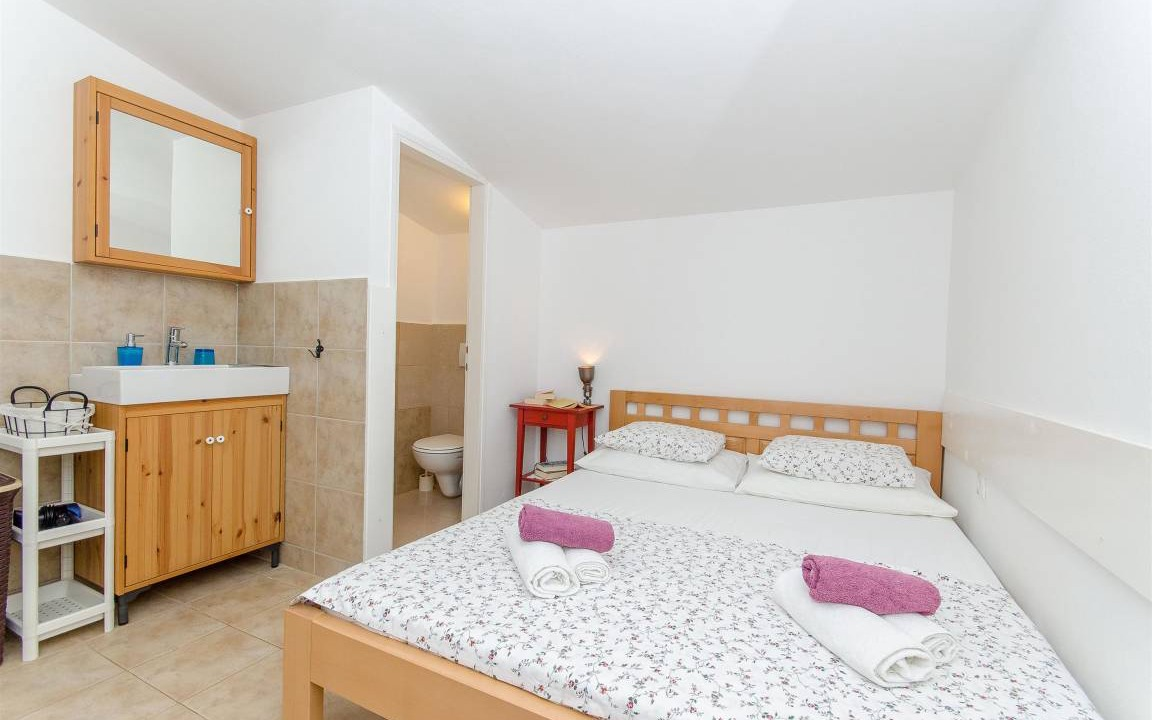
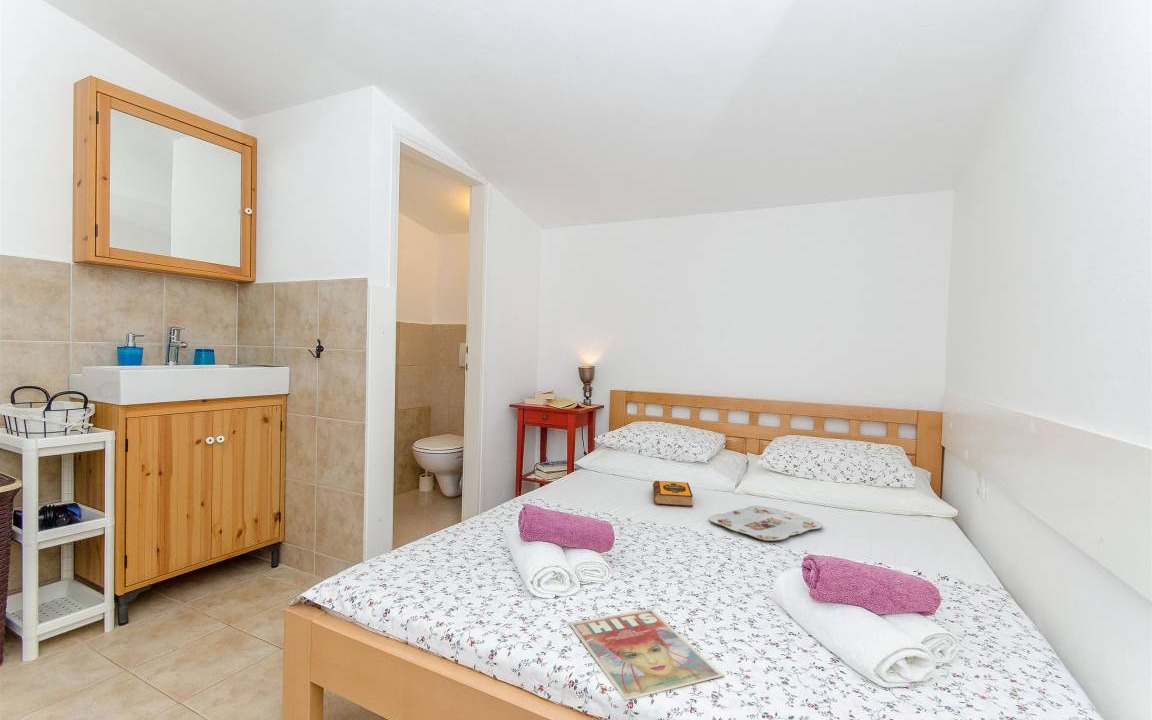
+ hardback book [652,480,694,507]
+ serving tray [709,505,824,541]
+ magazine [568,608,725,702]
